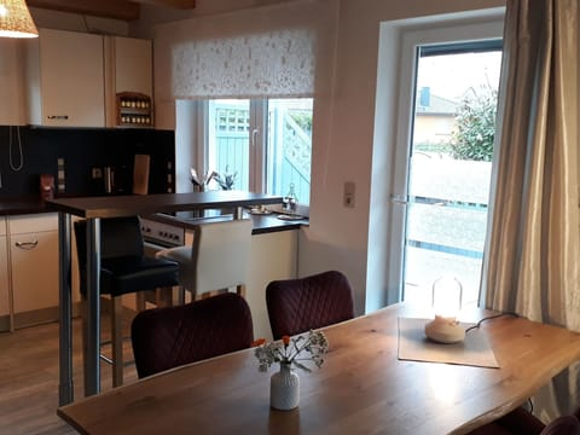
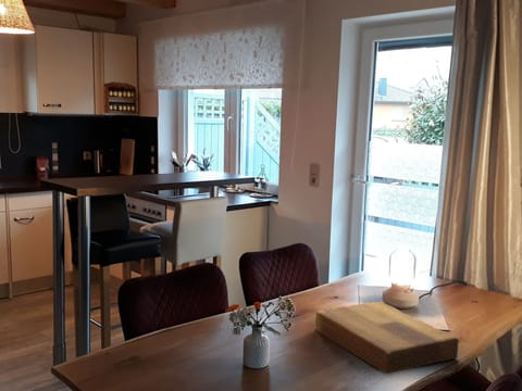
+ cutting board [314,301,460,375]
